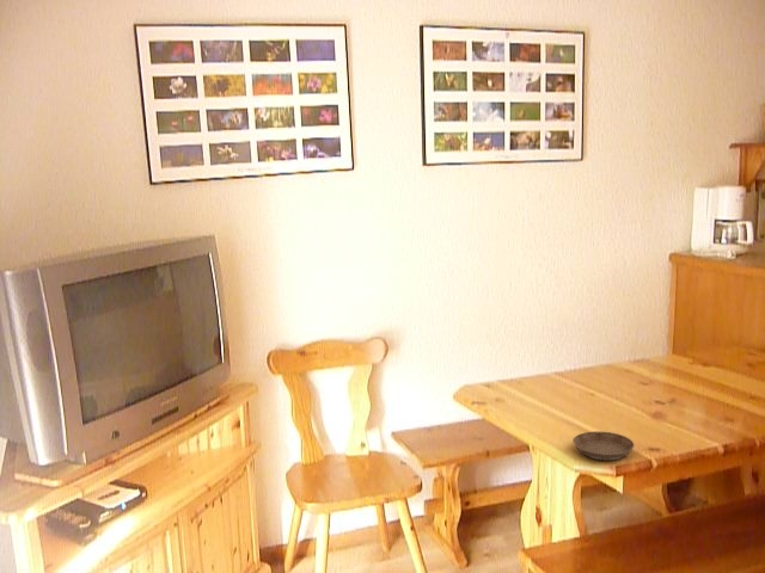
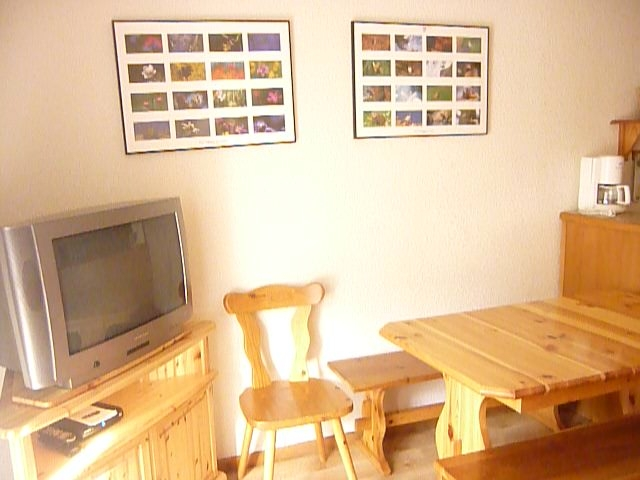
- saucer [571,431,636,462]
